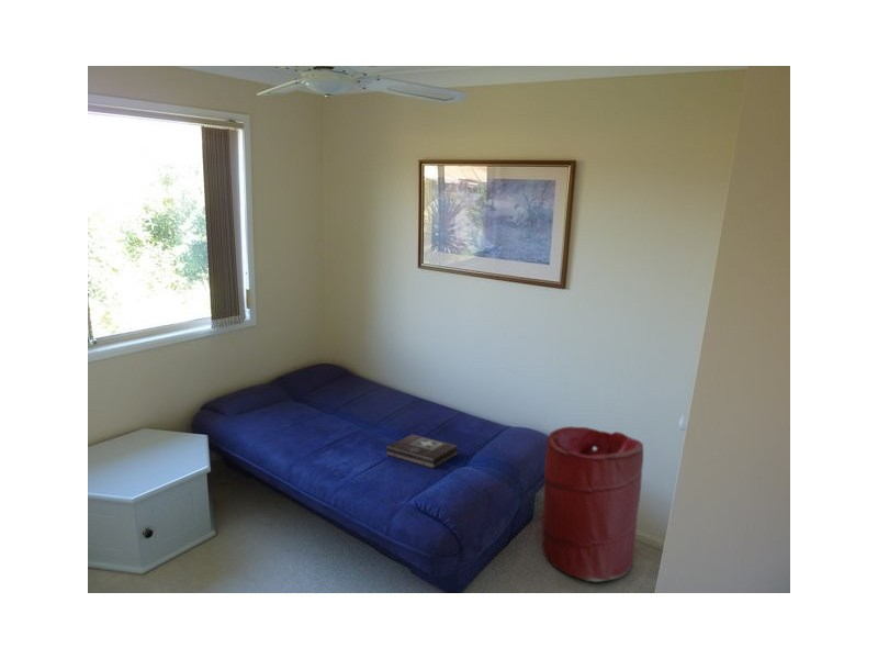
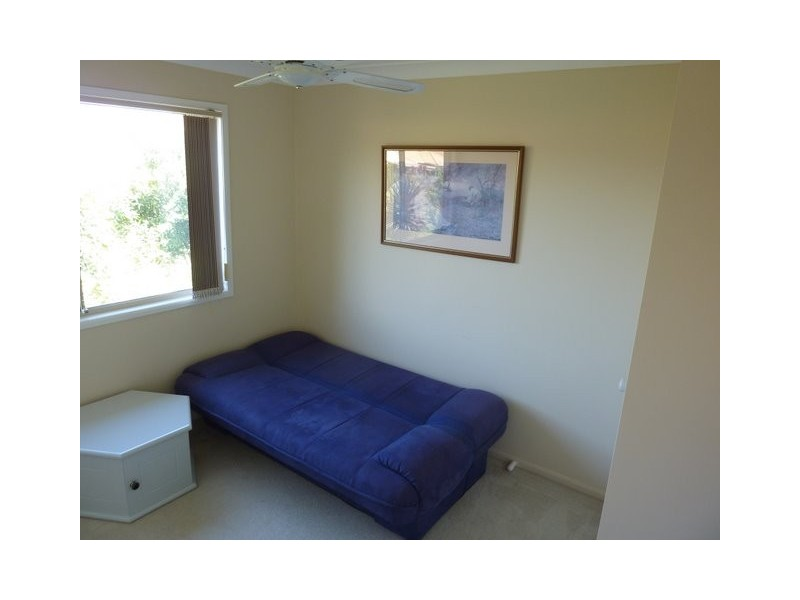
- laundry hamper [541,425,644,582]
- first aid kit [386,434,458,469]
